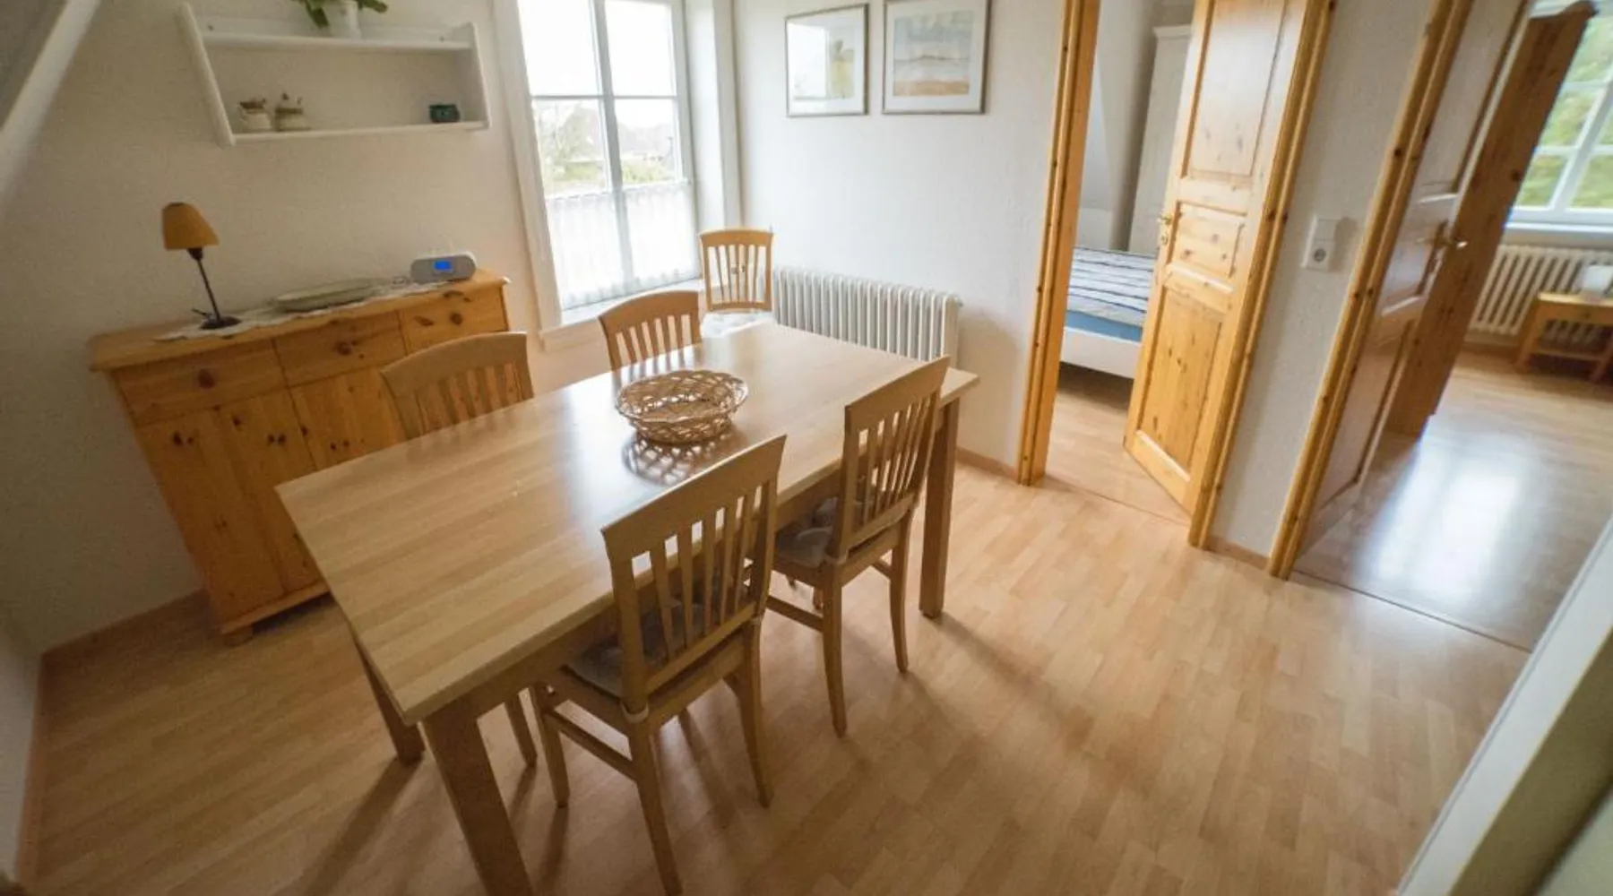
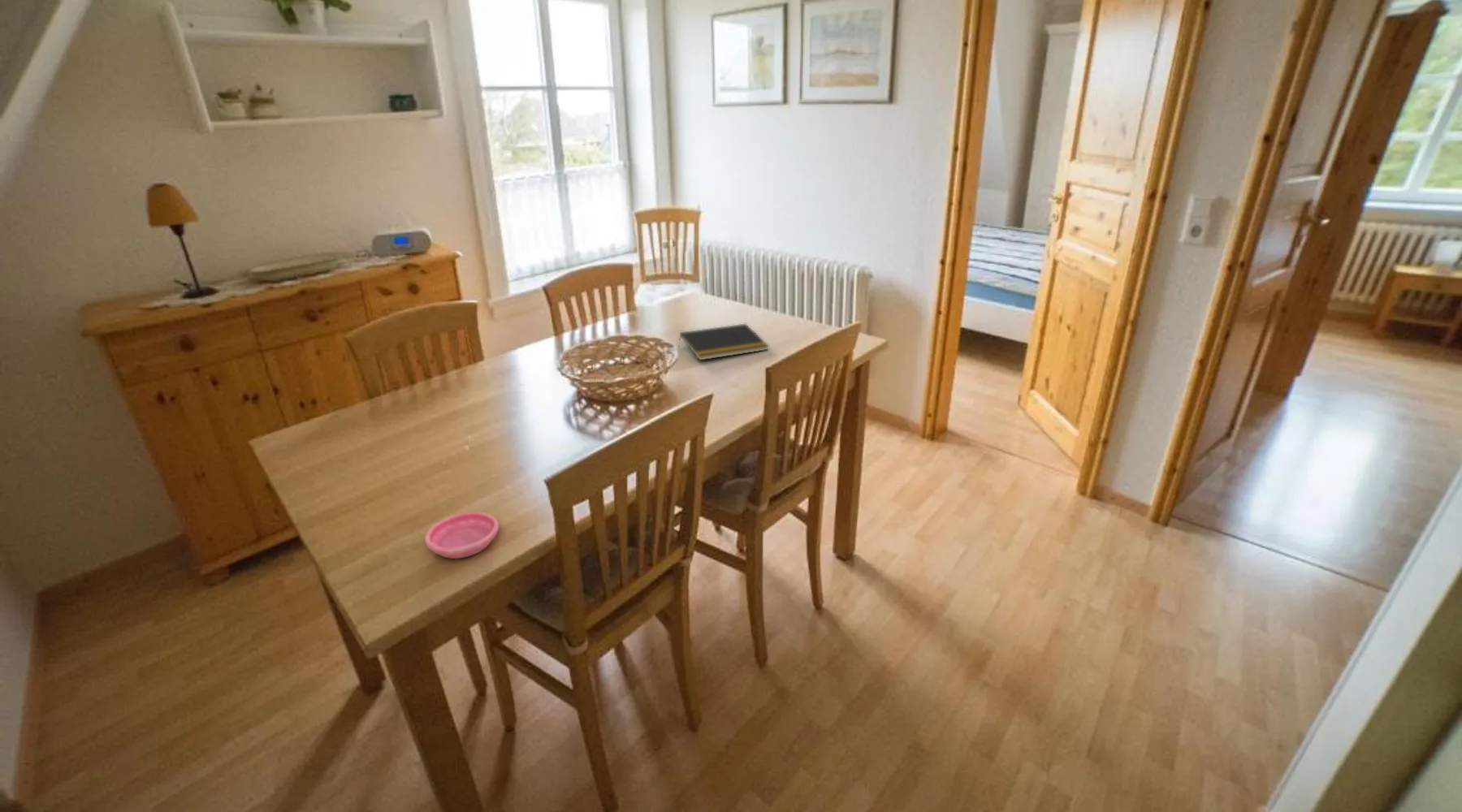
+ notepad [678,323,769,361]
+ saucer [424,512,500,559]
